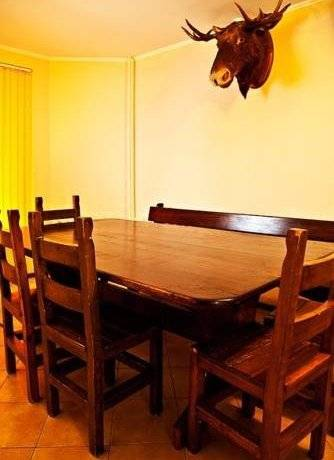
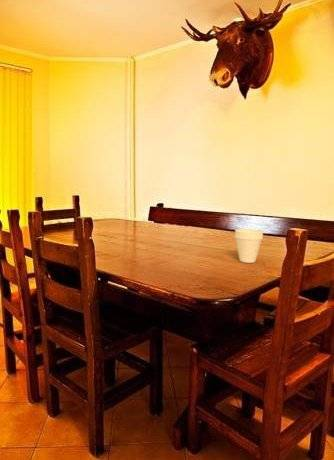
+ cup [234,228,264,264]
